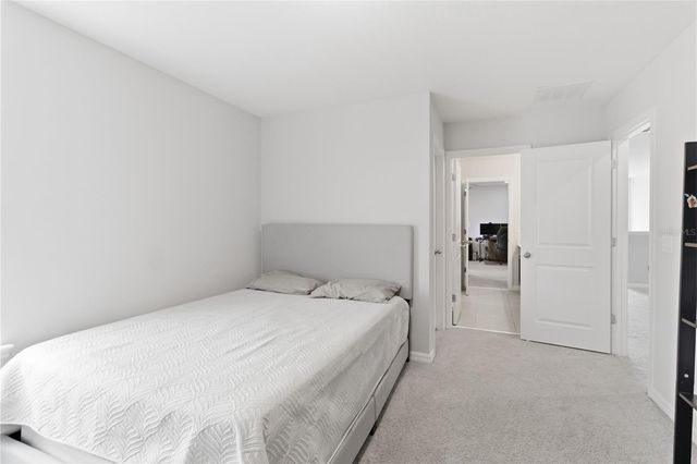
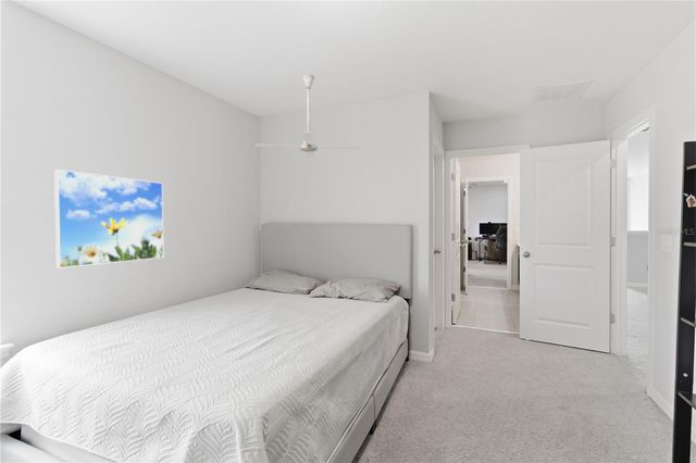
+ ceiling fan [254,73,361,159]
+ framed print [53,168,164,270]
